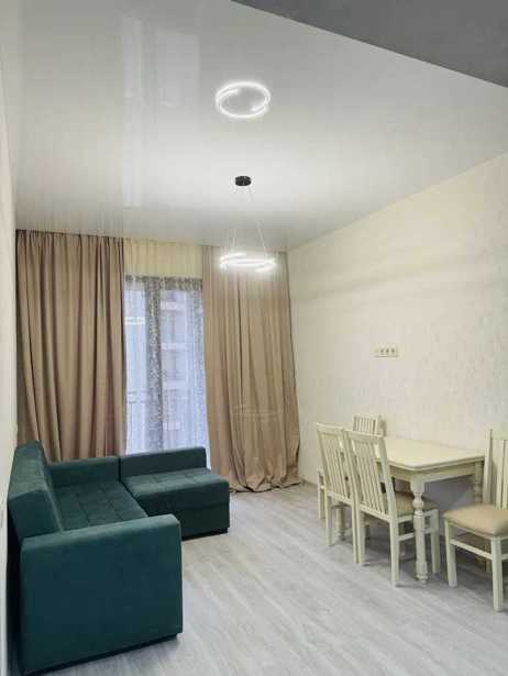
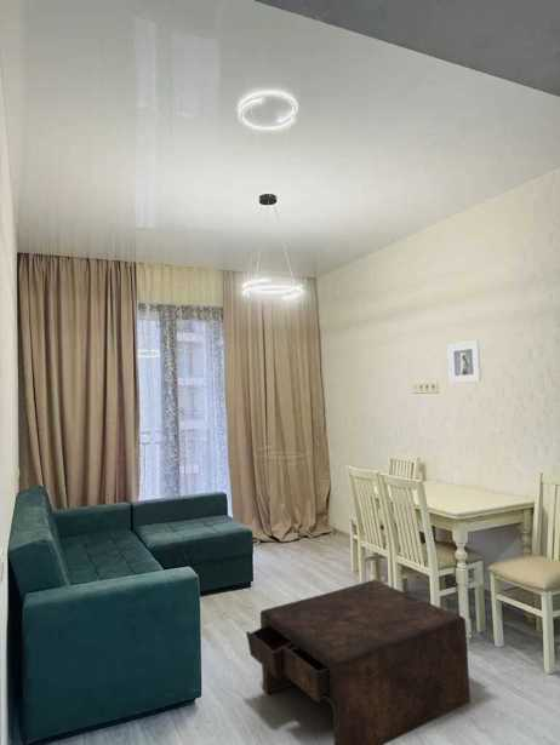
+ coffee table [245,579,472,745]
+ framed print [446,339,482,384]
